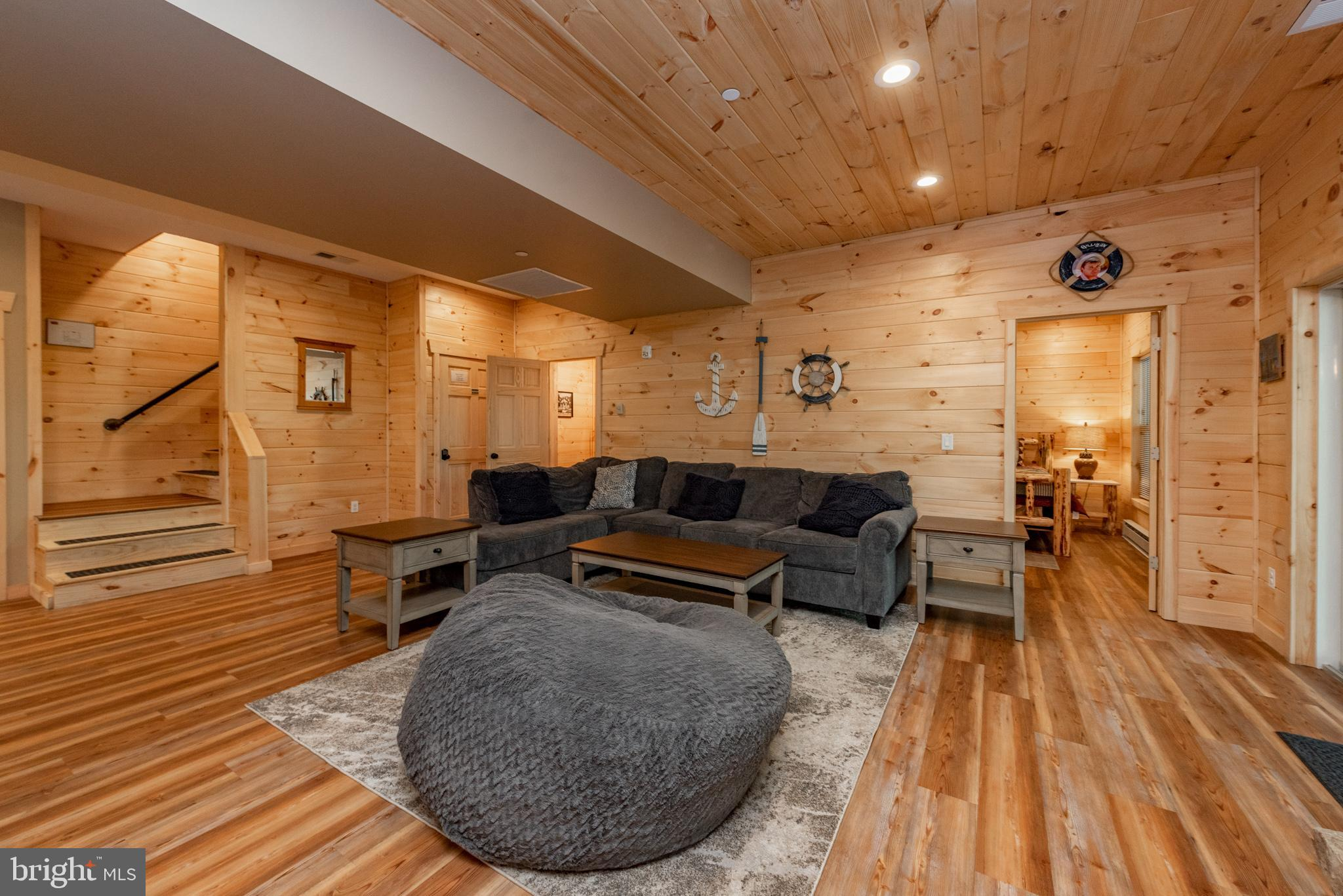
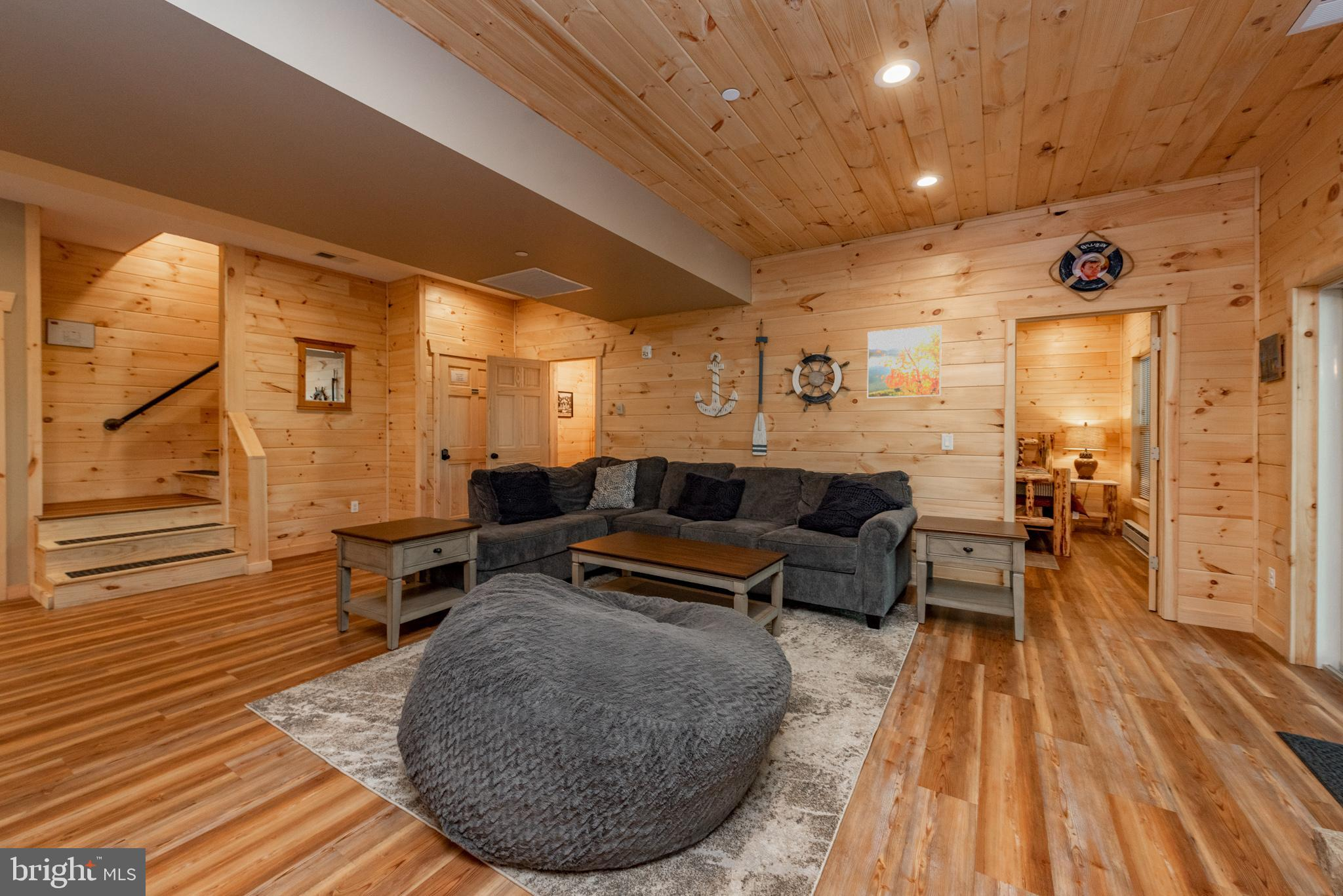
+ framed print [866,324,942,399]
